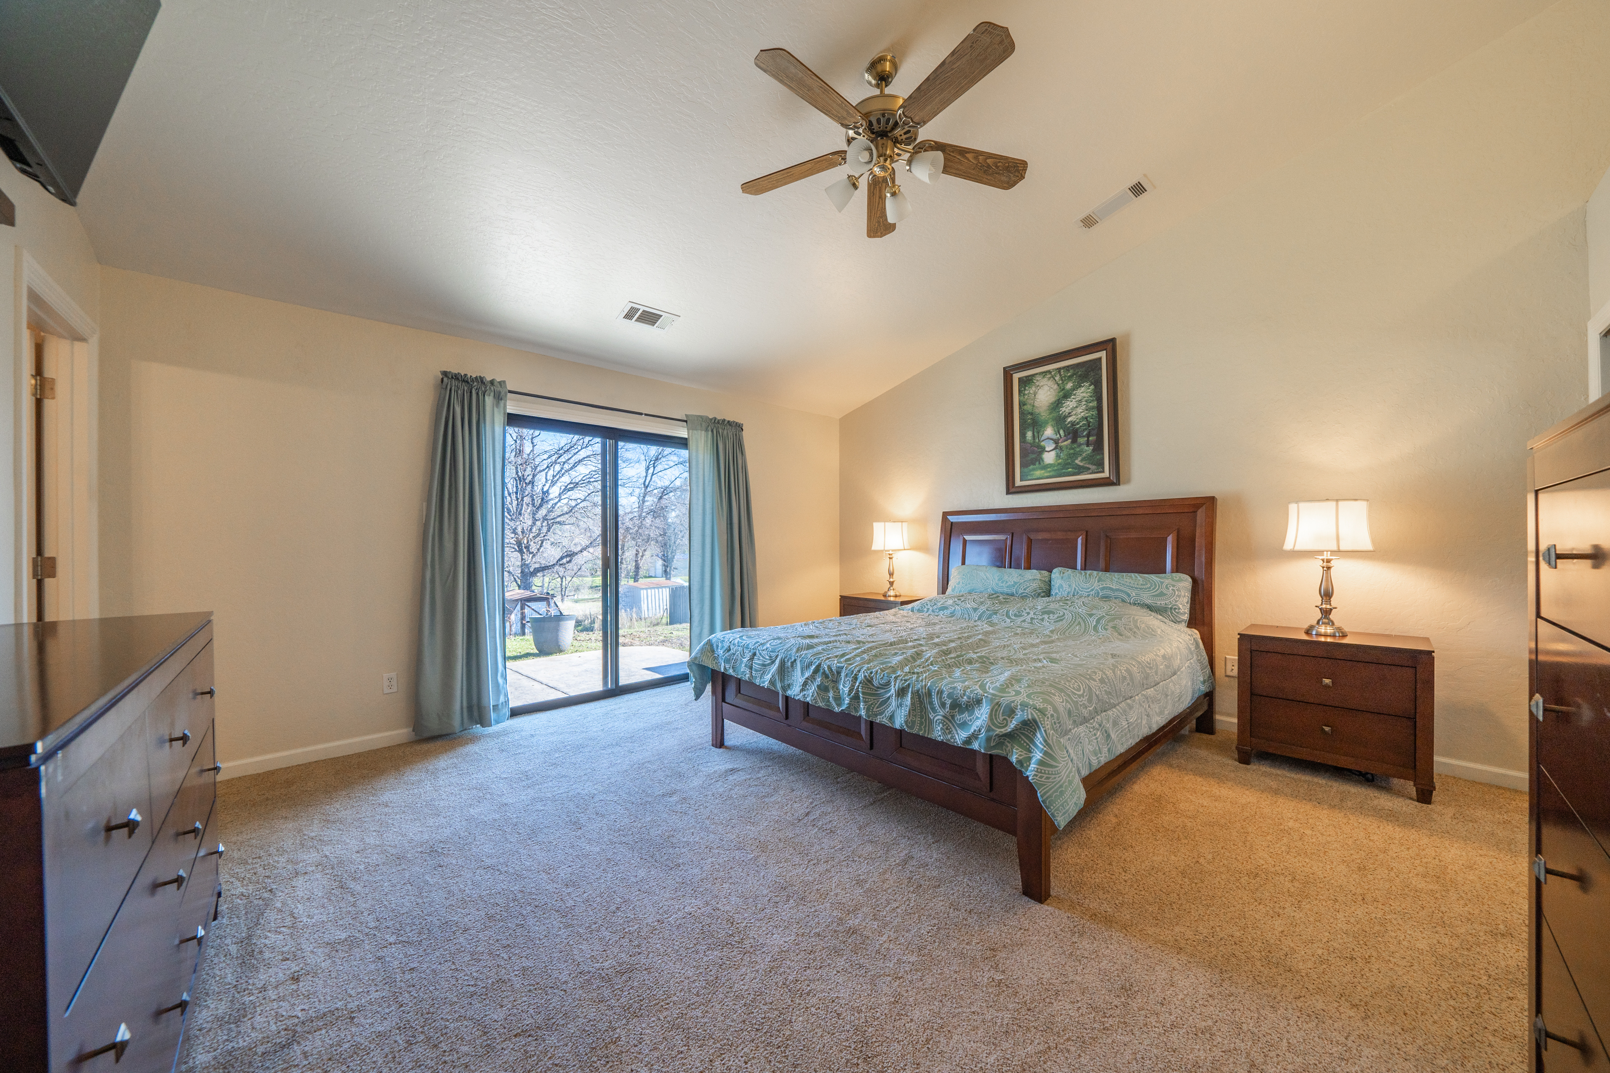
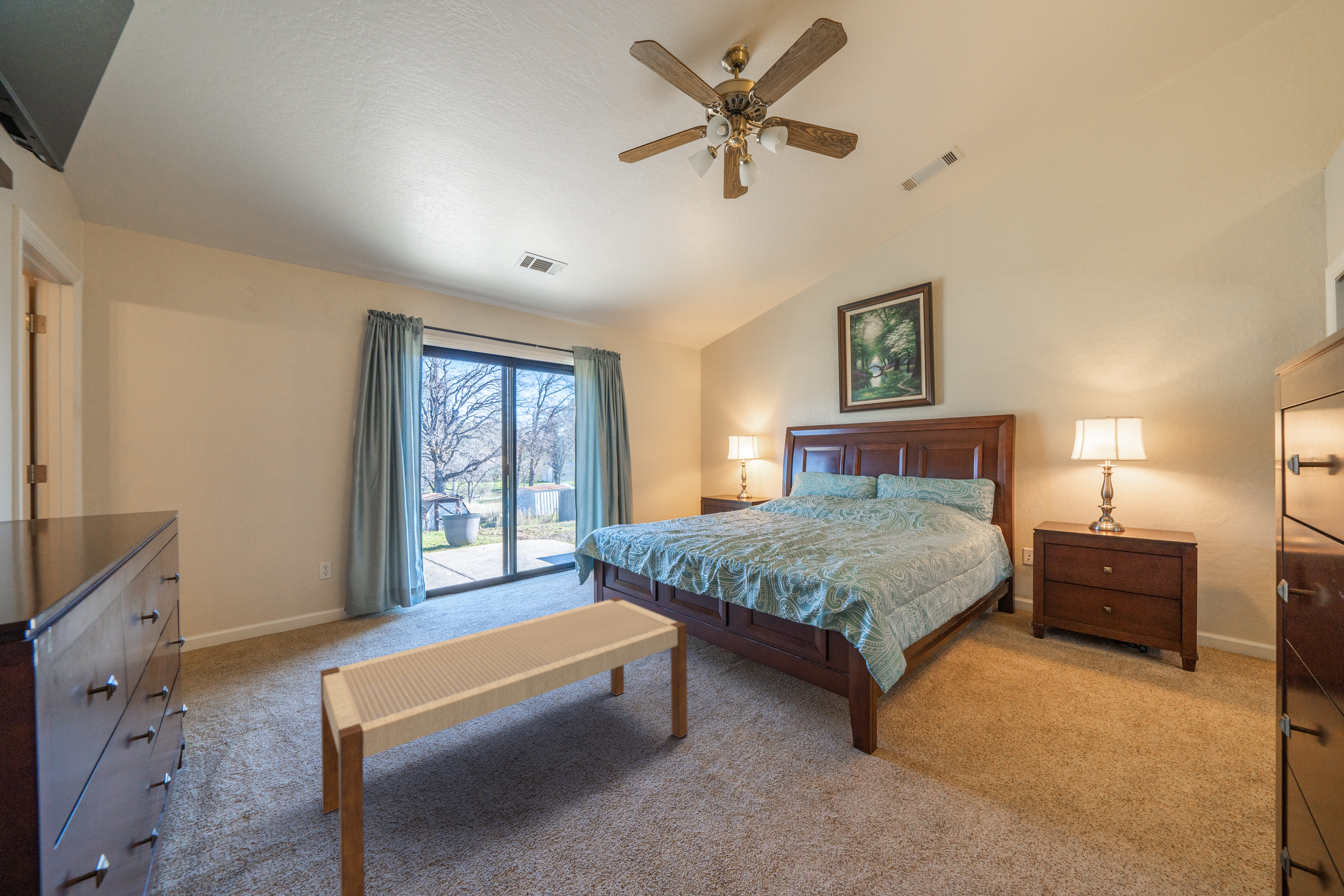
+ bench [320,597,688,896]
